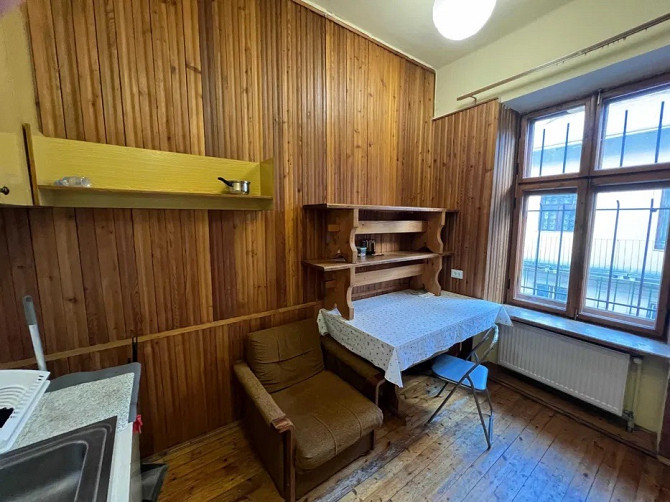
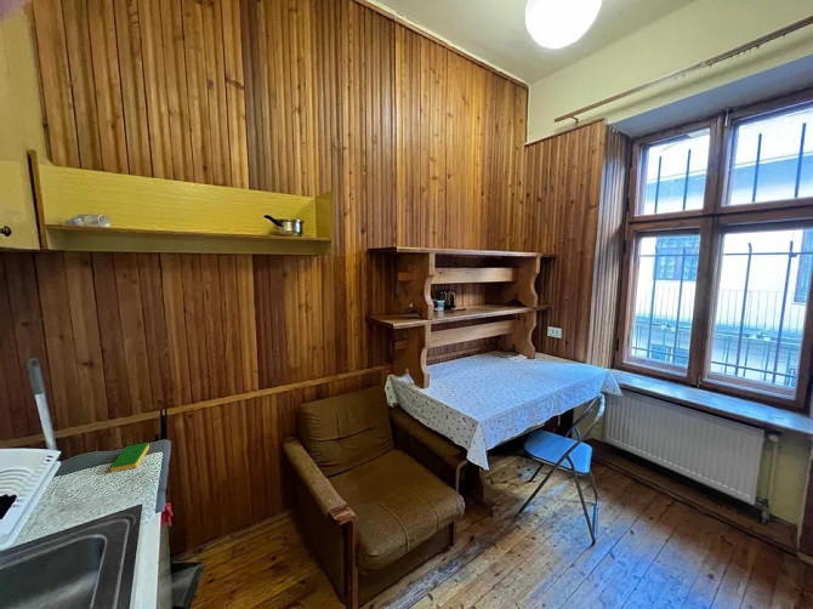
+ dish sponge [109,442,150,473]
